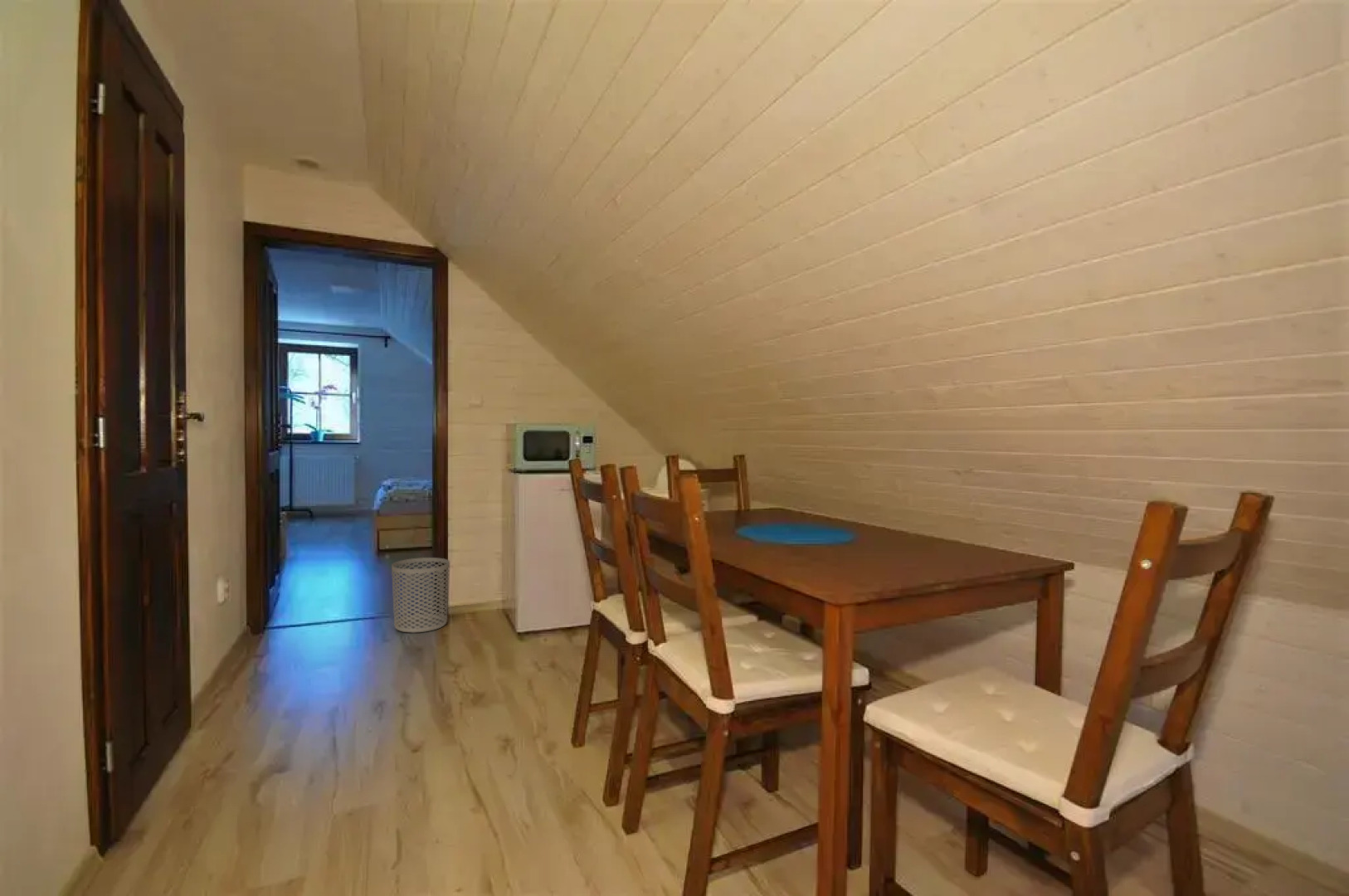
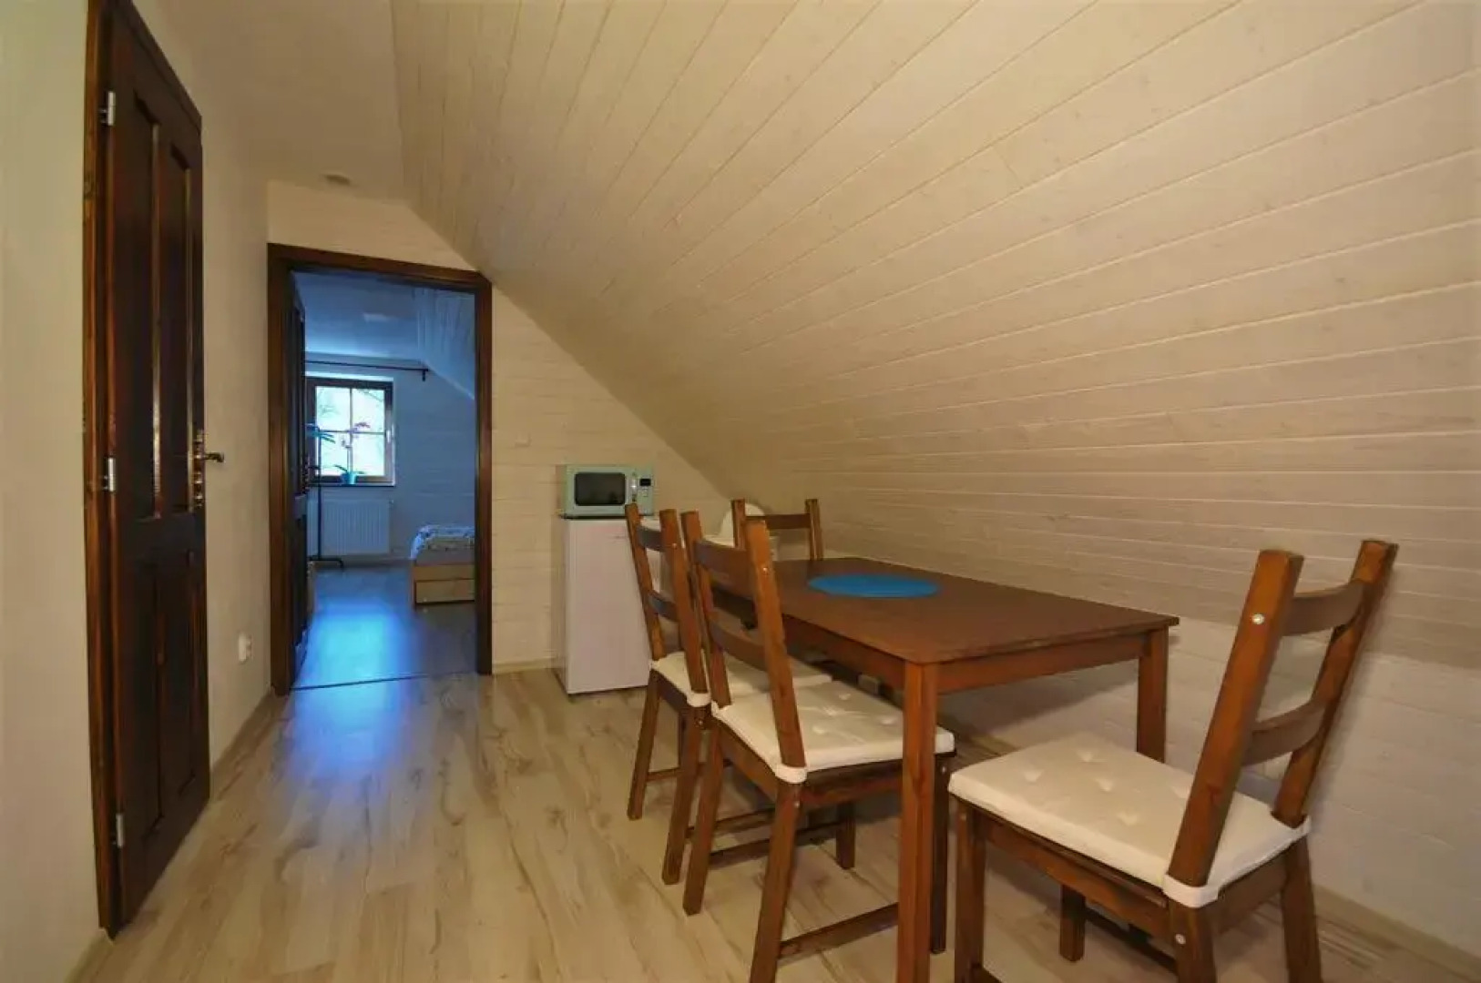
- waste bin [391,557,450,634]
